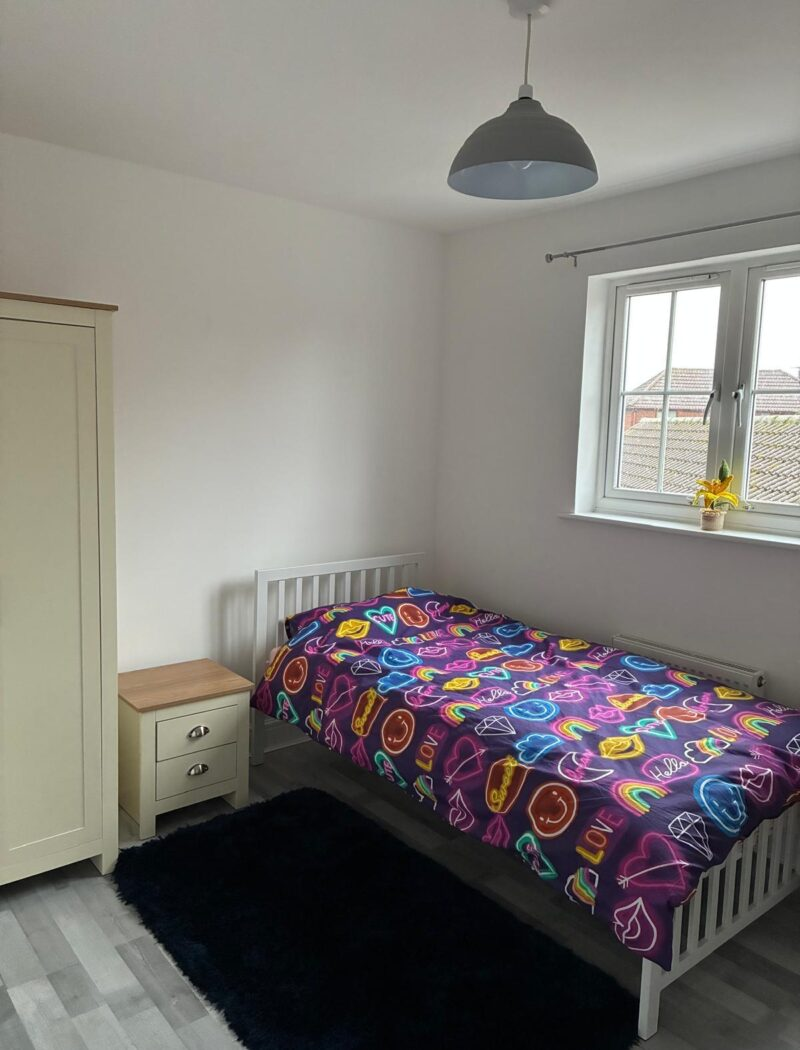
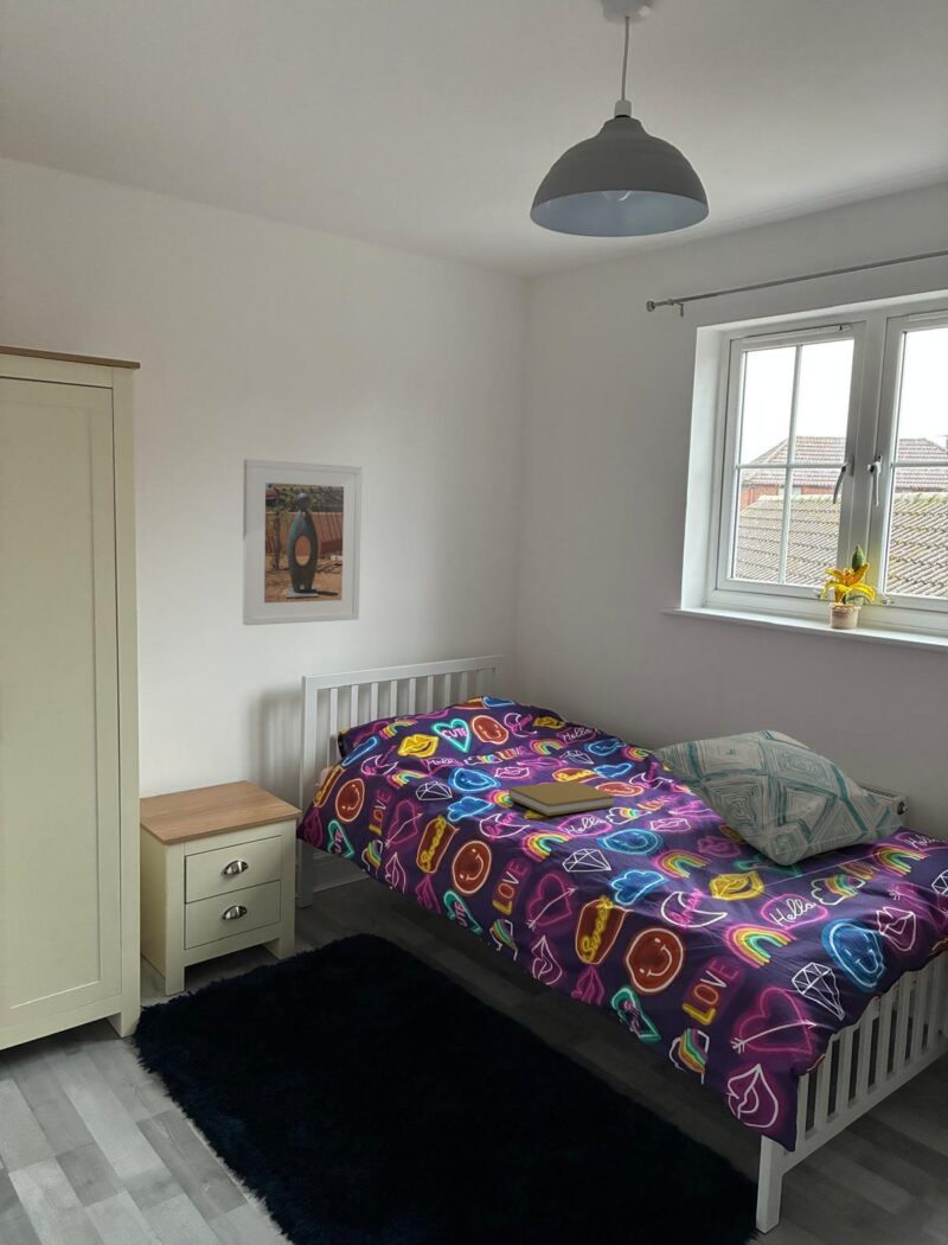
+ book [507,779,615,817]
+ decorative pillow [647,729,903,867]
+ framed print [242,458,363,626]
